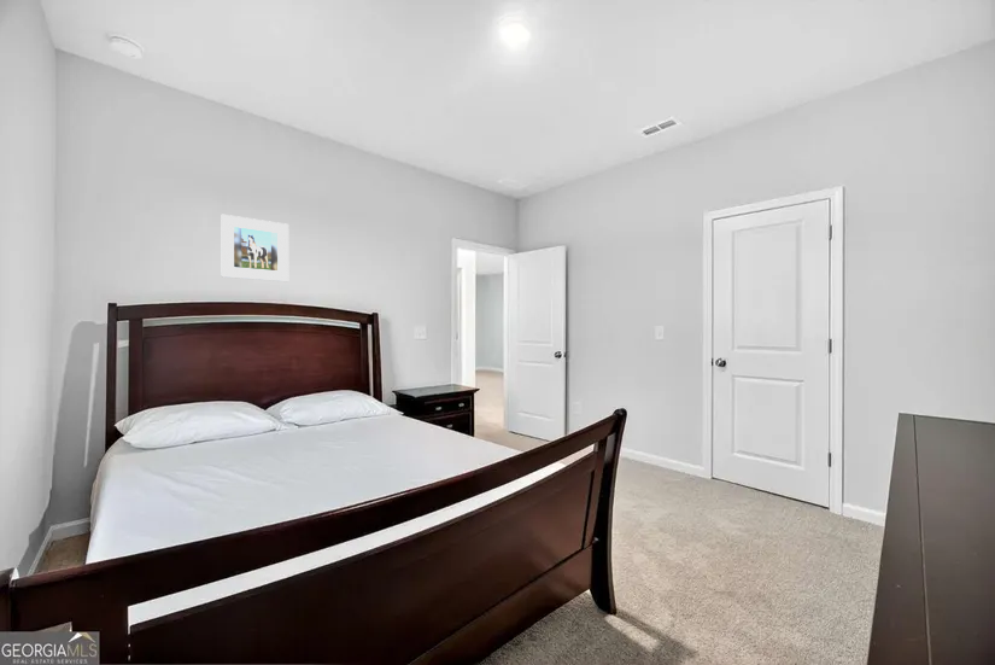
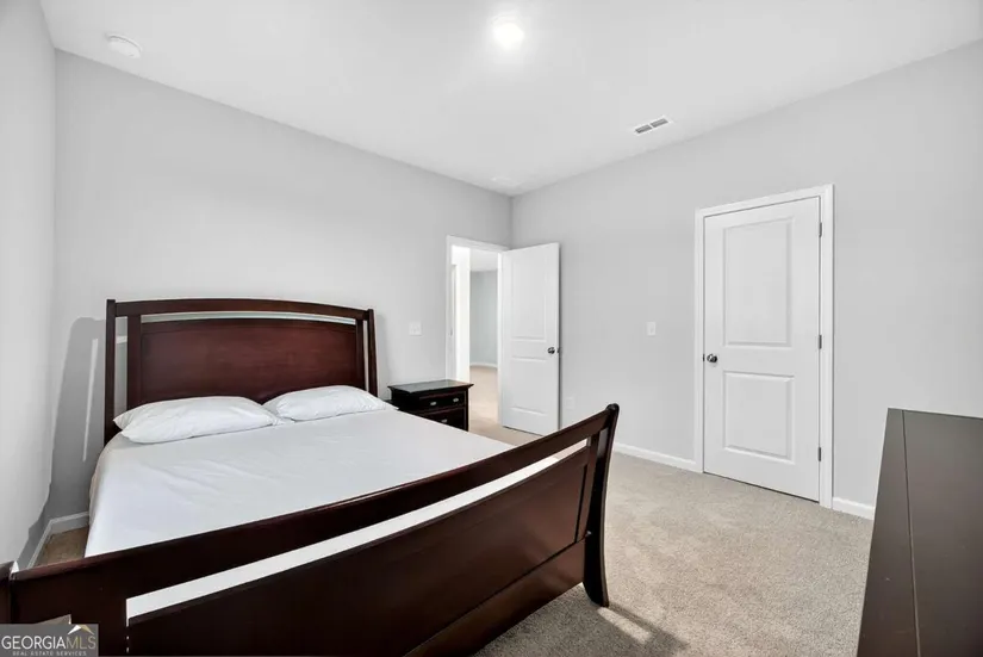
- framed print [221,214,289,282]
